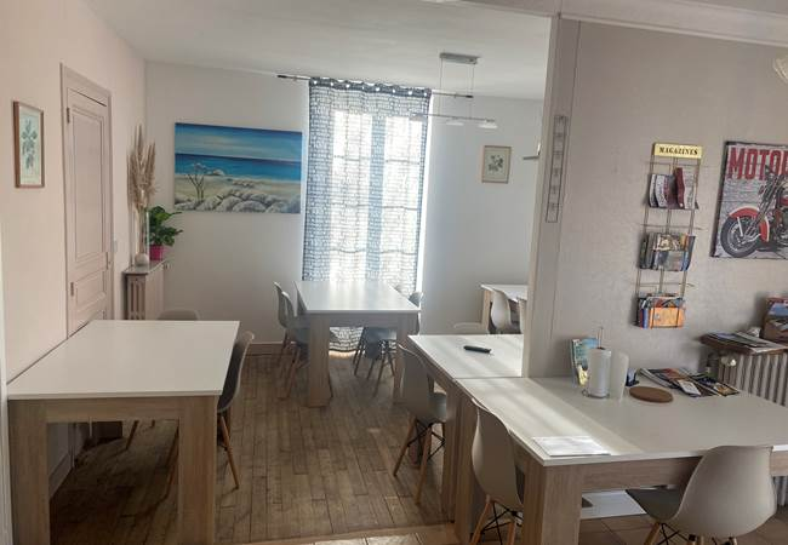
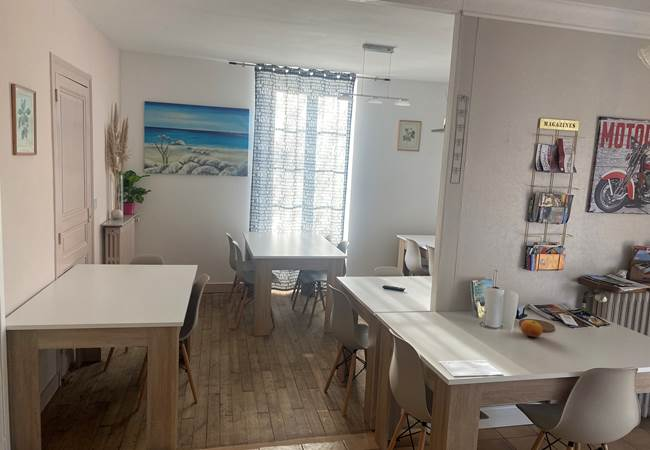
+ fruit [520,319,544,338]
